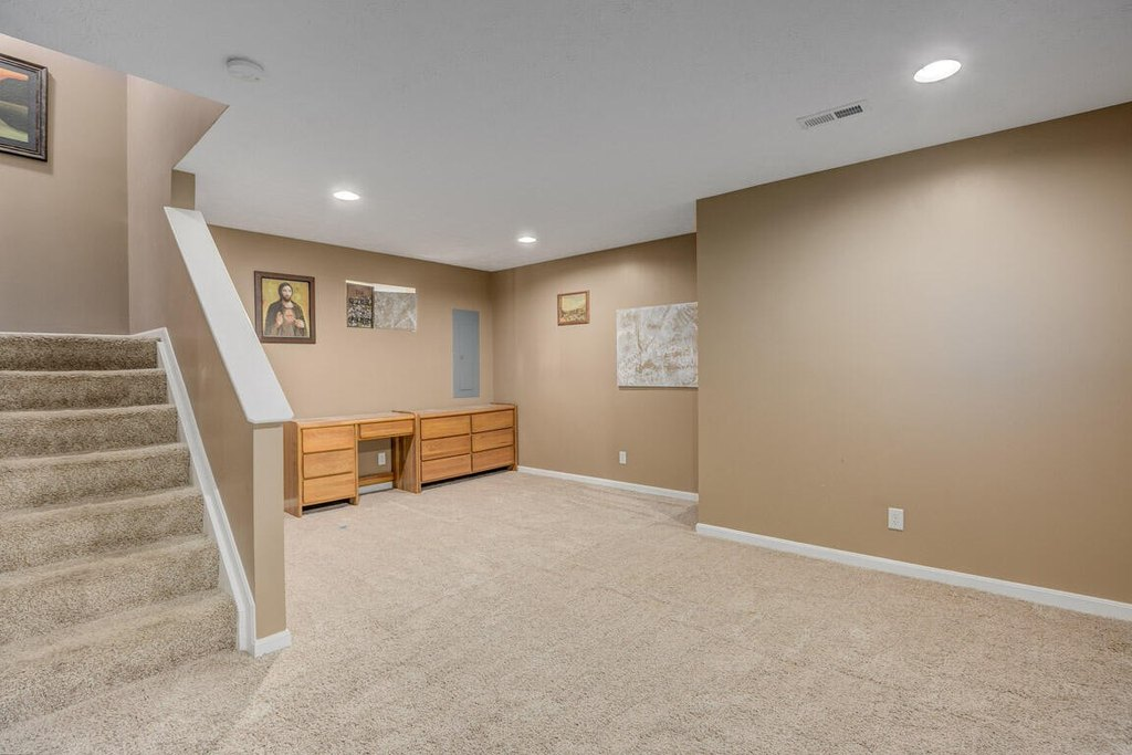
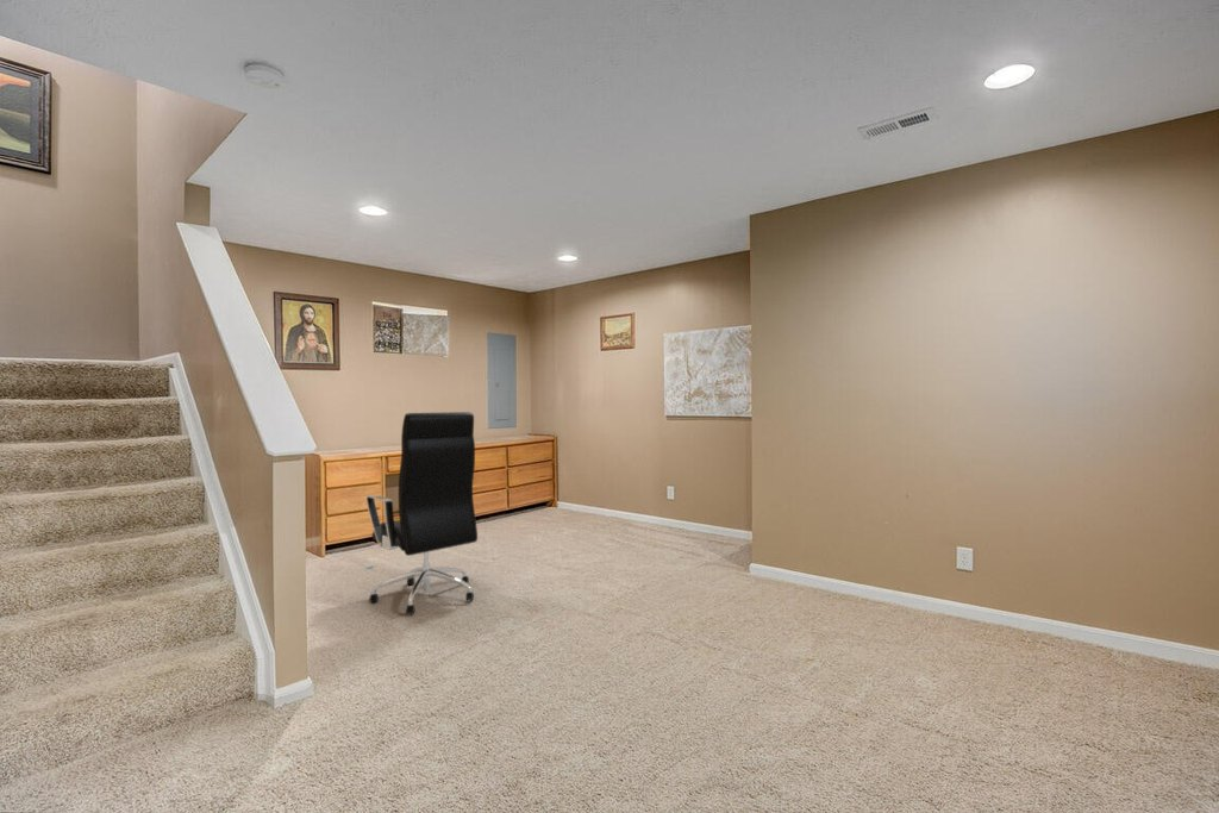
+ office chair [365,411,479,615]
